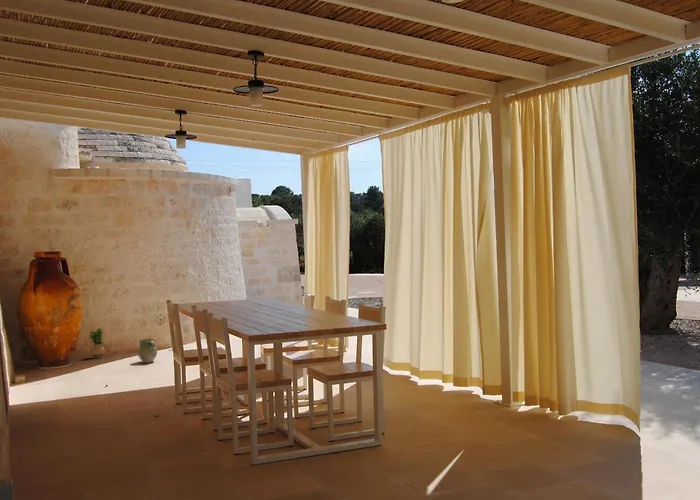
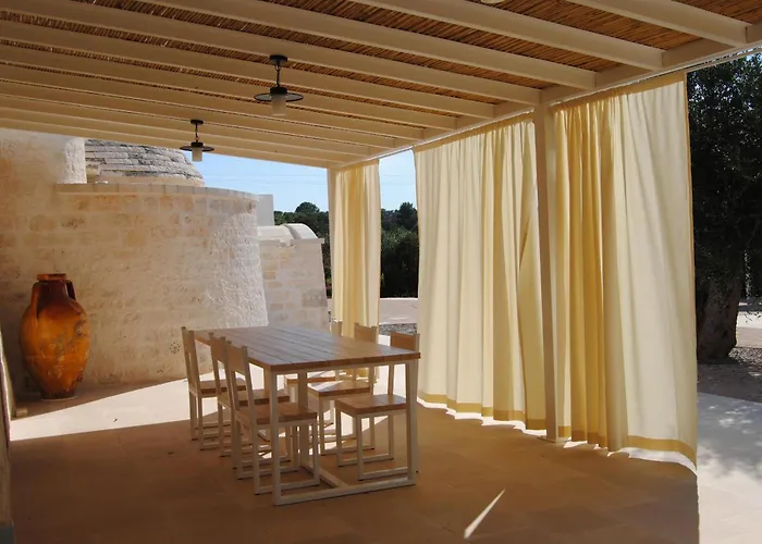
- potted plant [88,326,106,359]
- ceramic jug [137,338,158,364]
